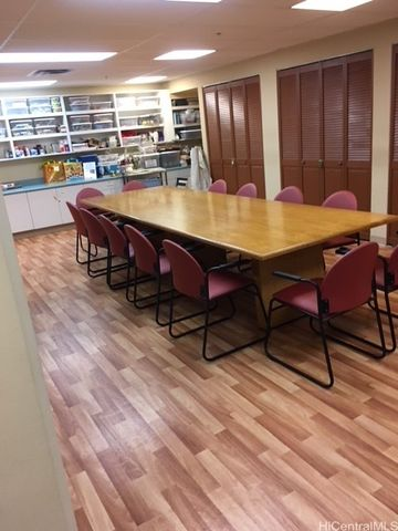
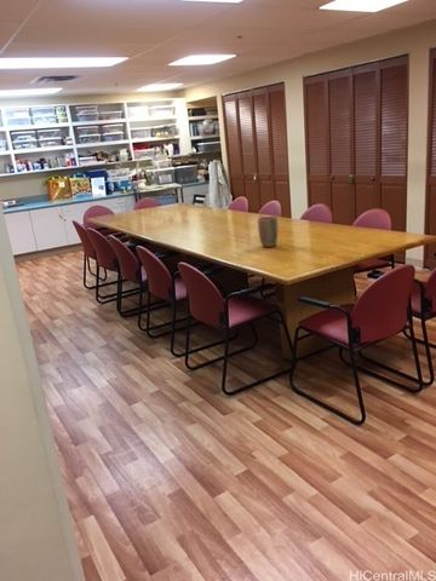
+ plant pot [257,215,279,248]
